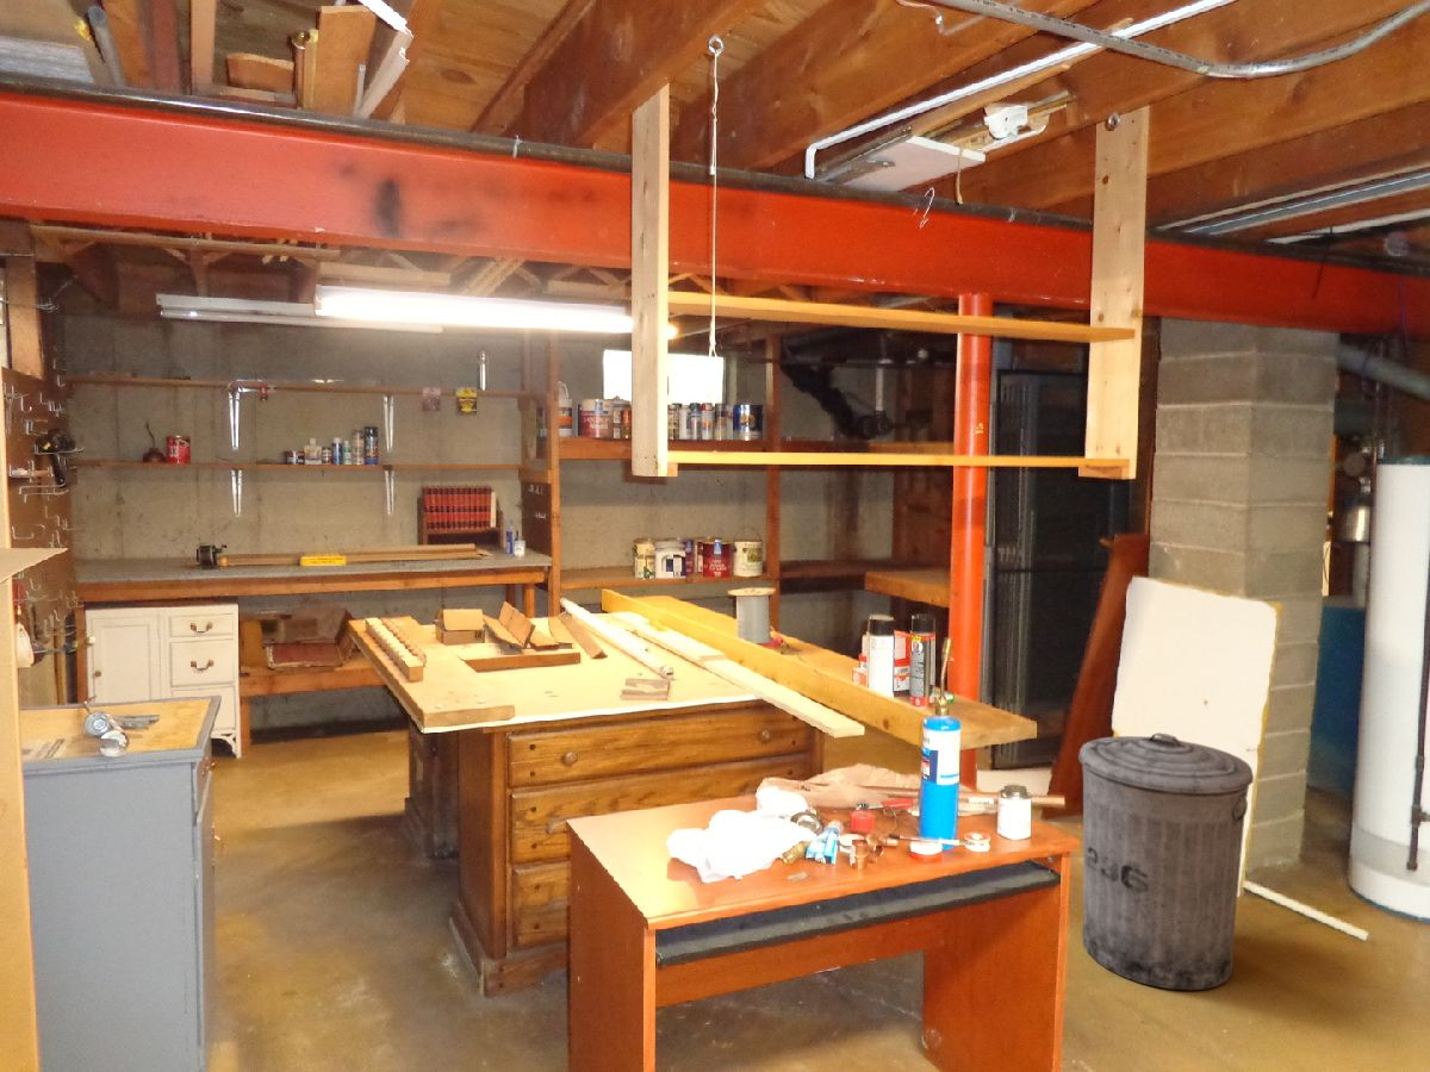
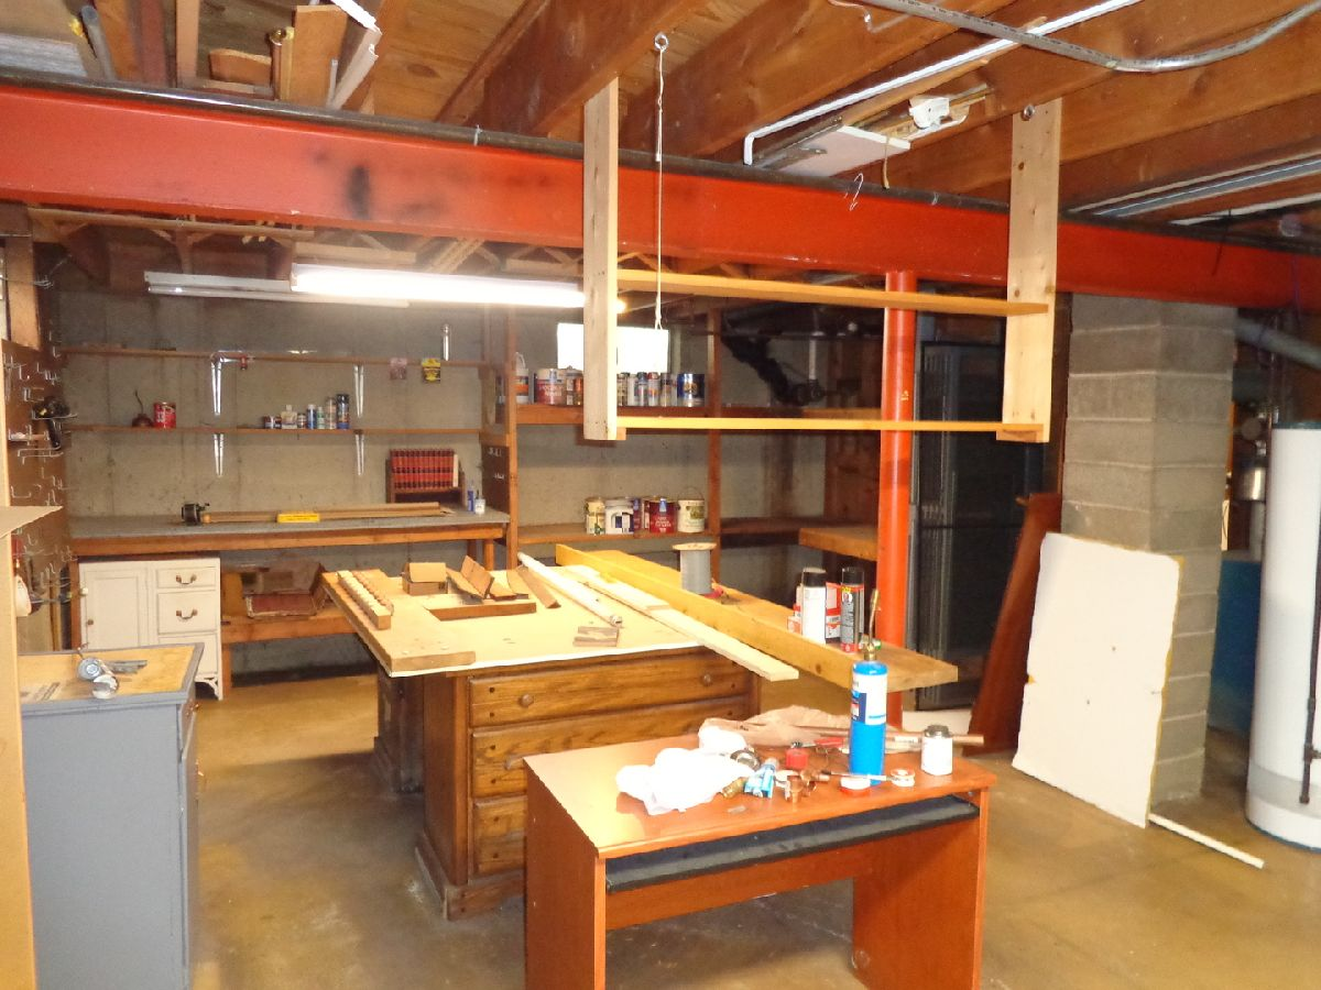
- trash can [1077,731,1255,991]
